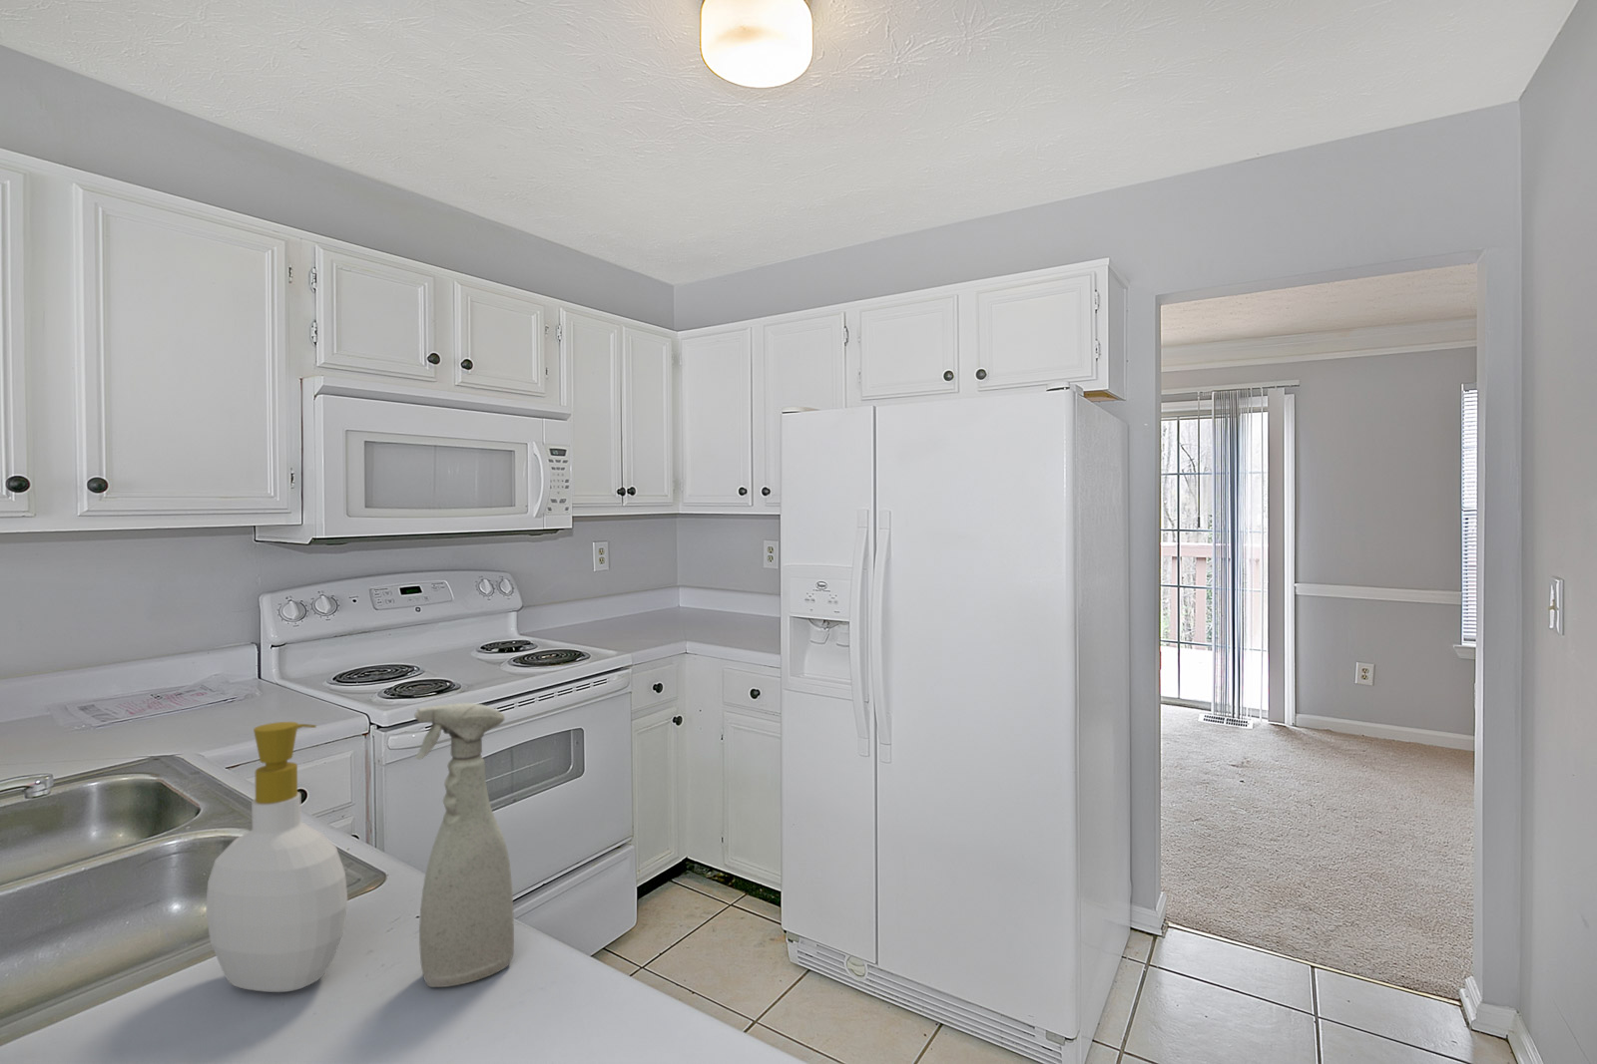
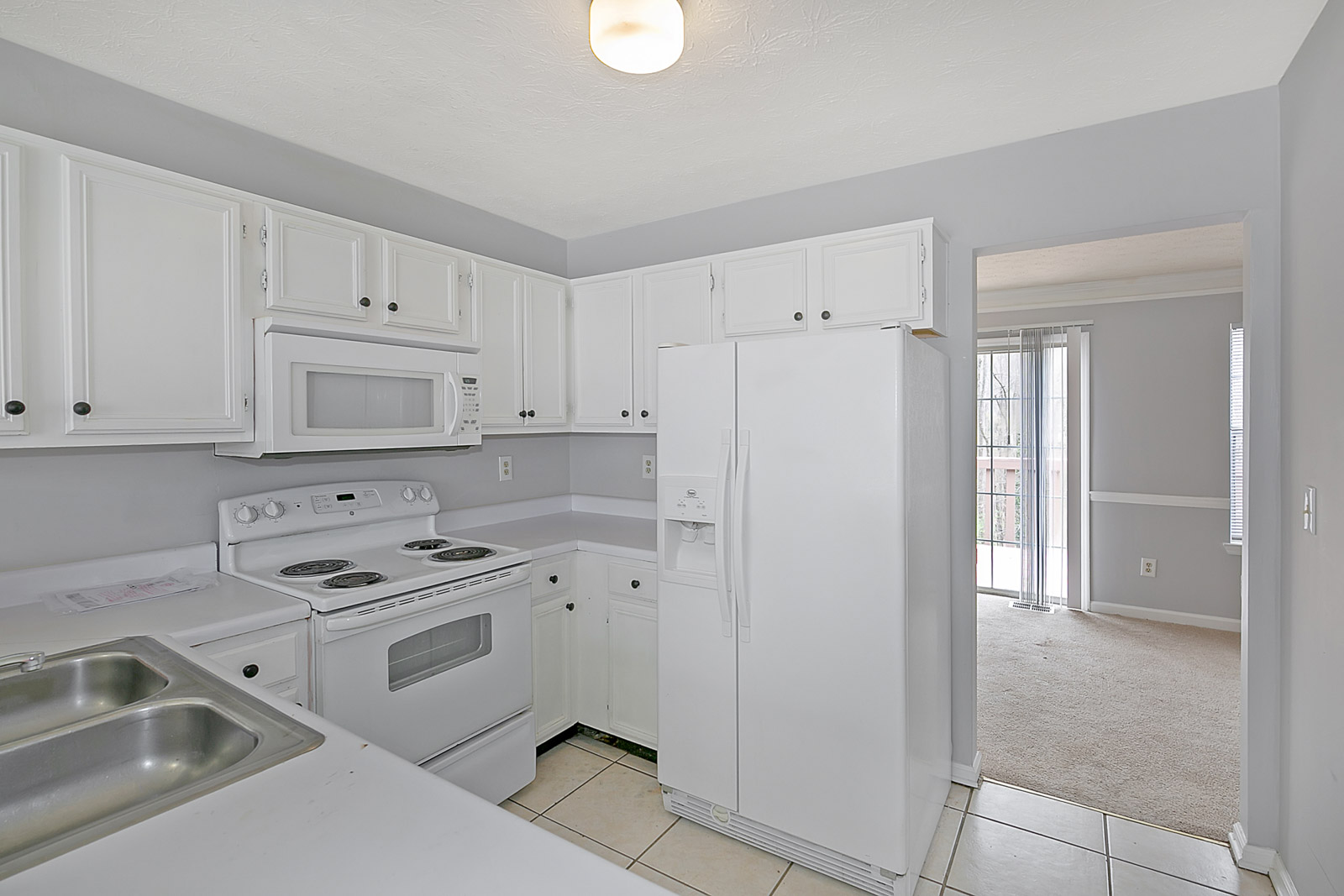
- soap bottle [204,721,348,993]
- spray bottle [415,702,515,988]
